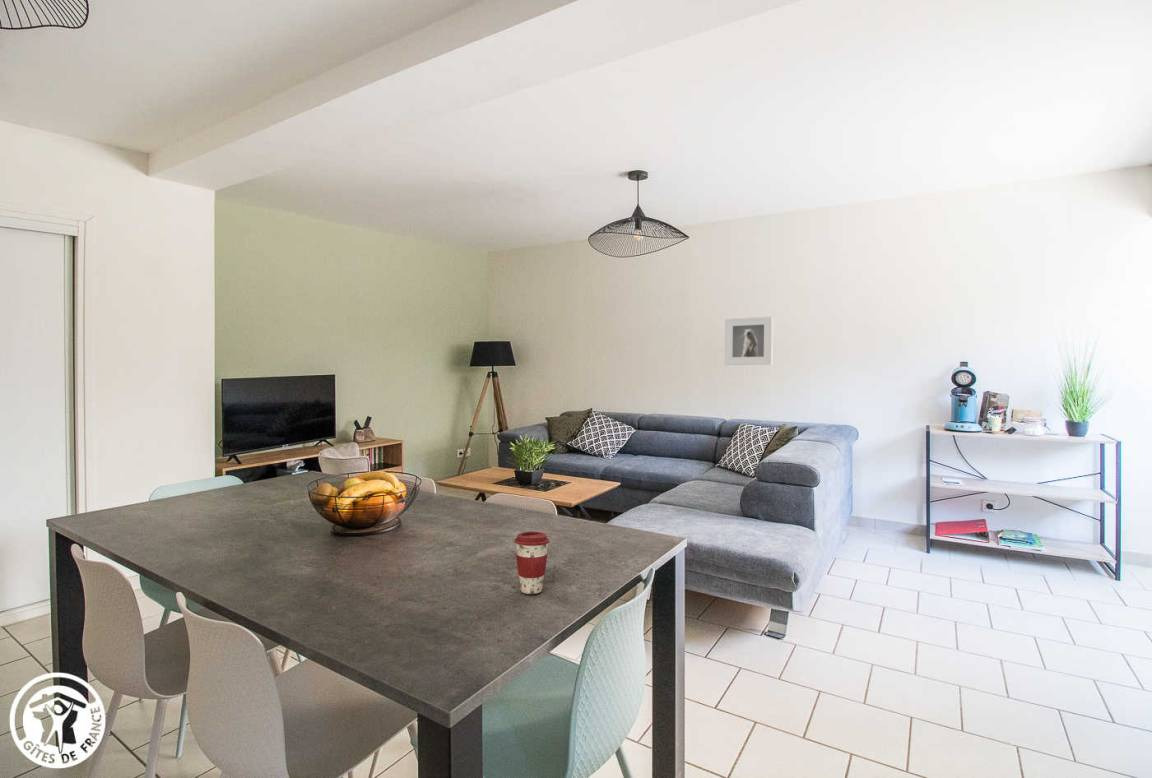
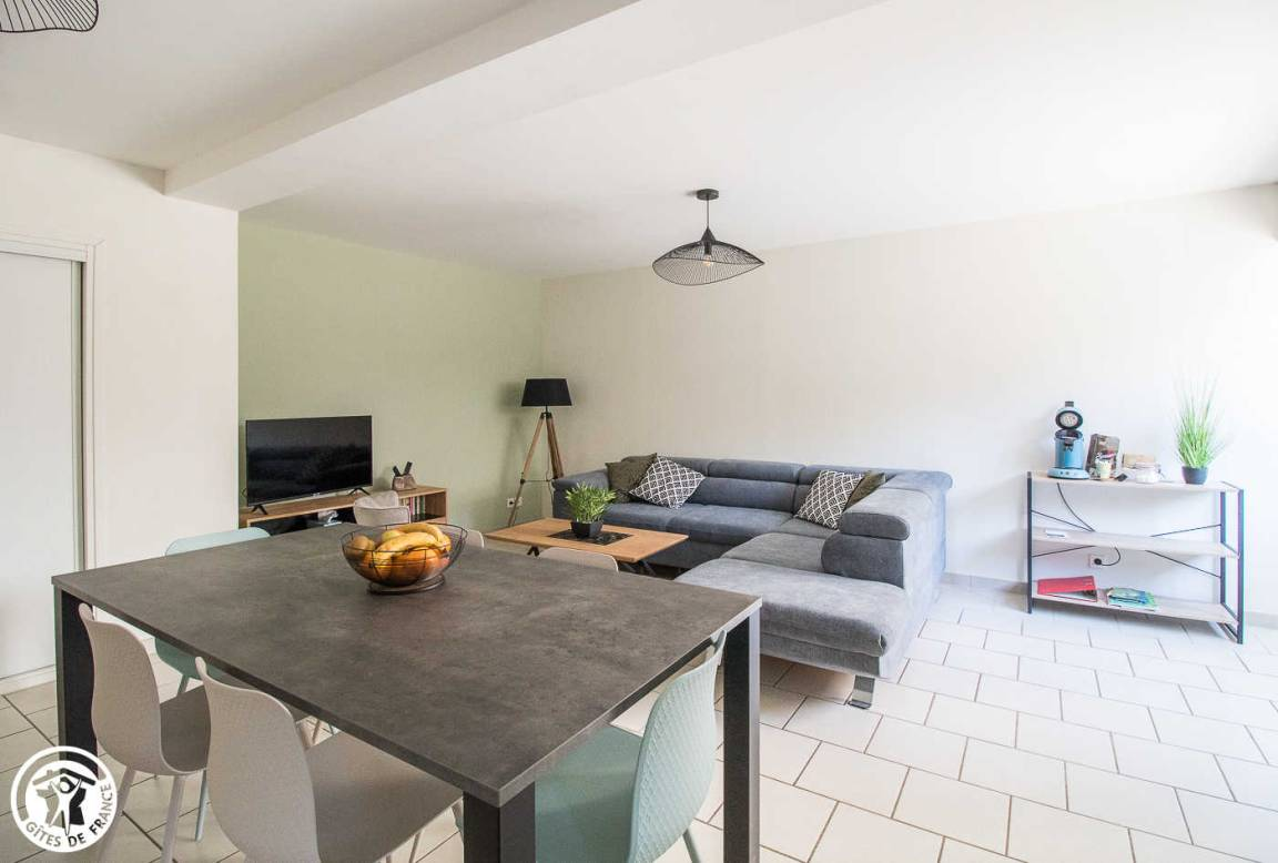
- coffee cup [513,531,551,595]
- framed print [724,315,774,366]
